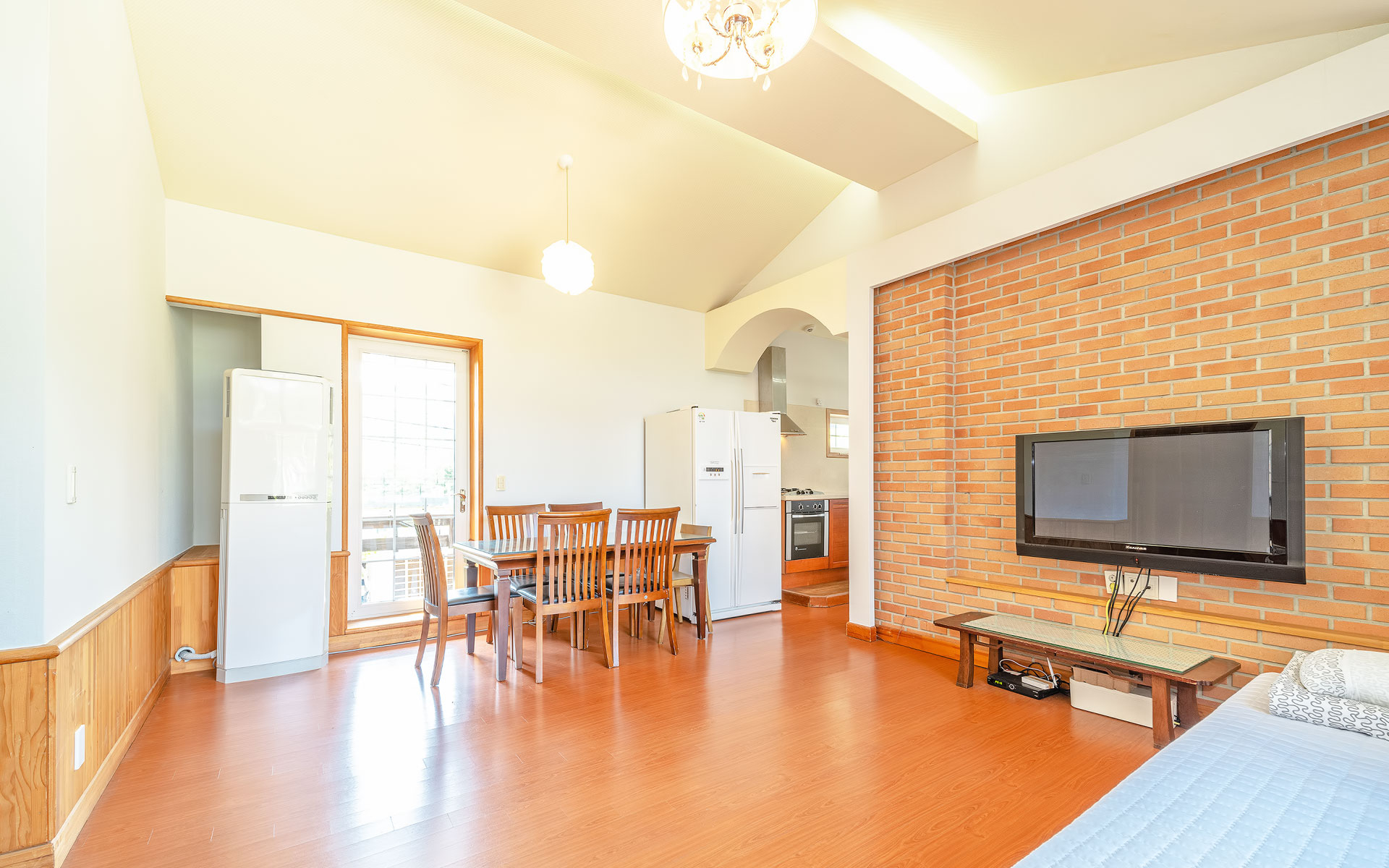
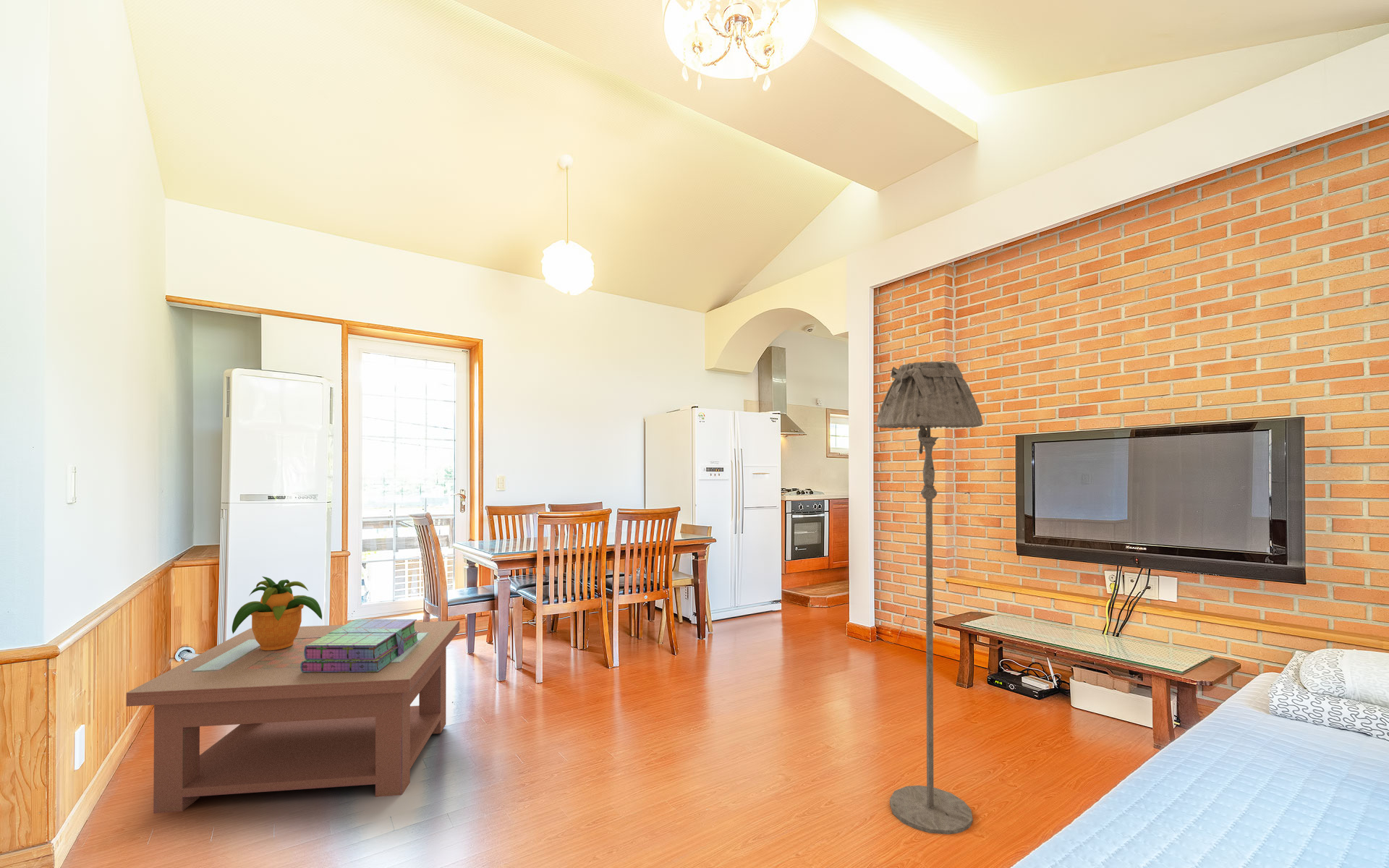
+ floor lamp [875,361,984,835]
+ stack of books [300,618,420,673]
+ potted plant [231,576,323,650]
+ coffee table [126,620,460,814]
